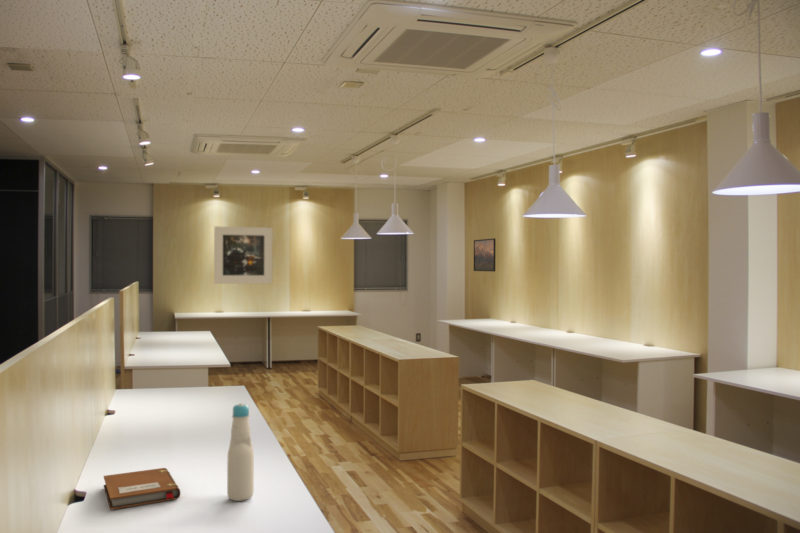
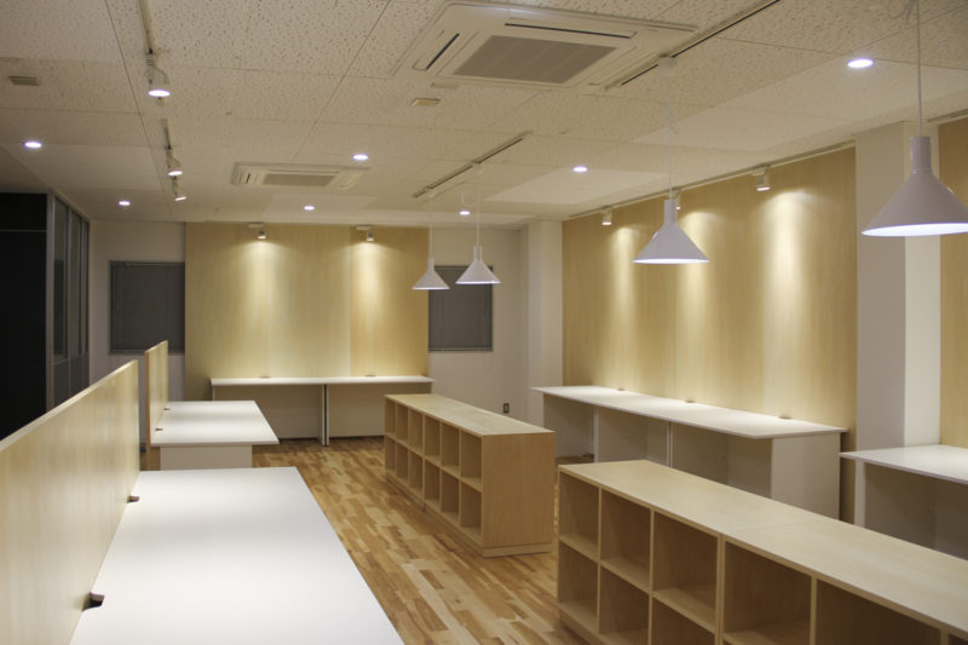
- notebook [103,467,181,511]
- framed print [473,238,497,273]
- bottle [226,402,255,502]
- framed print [213,225,274,285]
